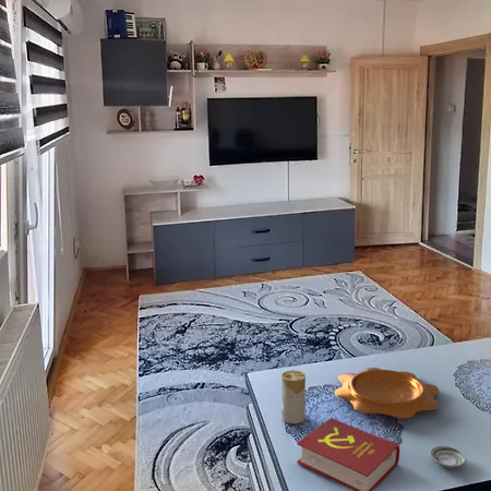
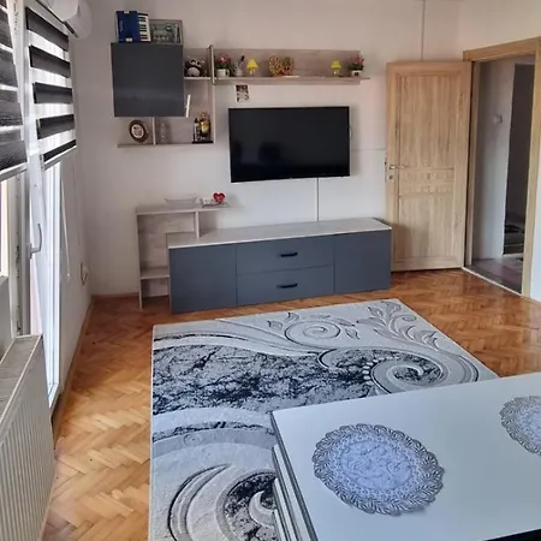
- saucer [429,444,467,469]
- decorative bowl [334,367,441,419]
- candle [279,369,307,424]
- book [296,417,400,491]
